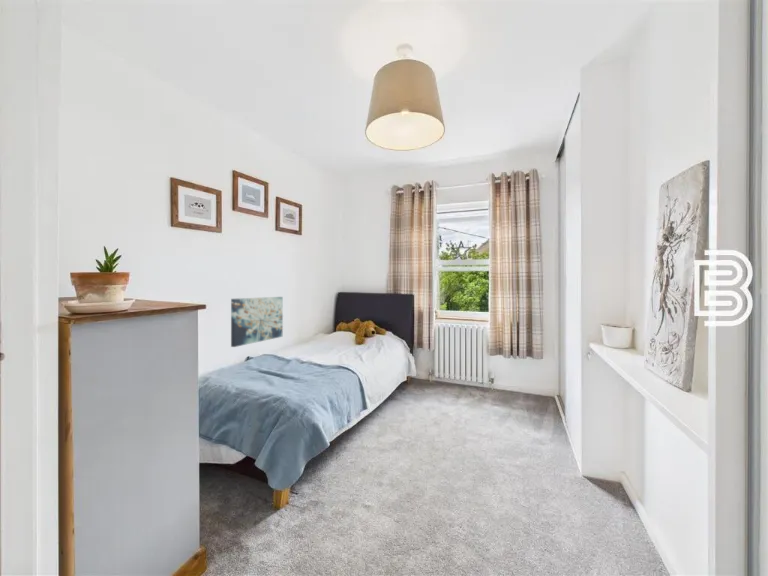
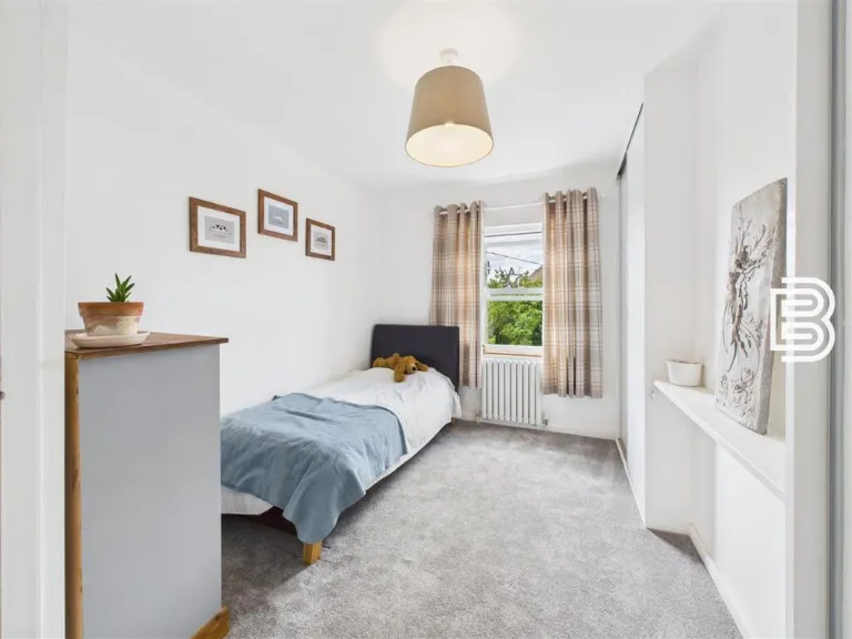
- wall art [230,296,284,348]
